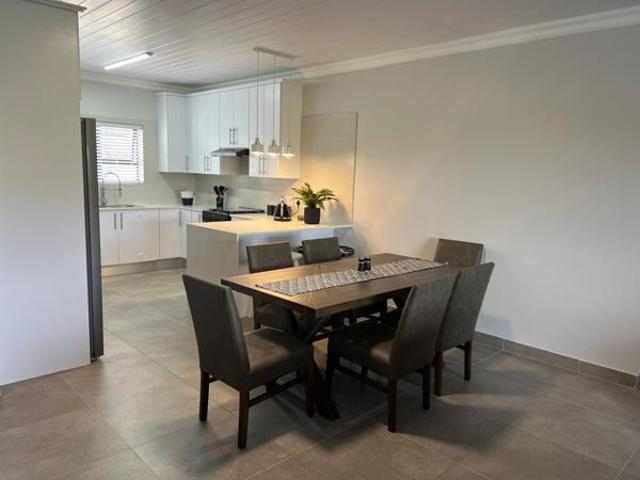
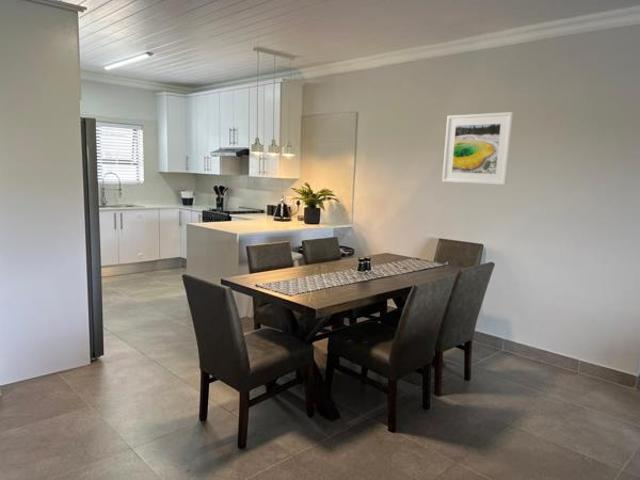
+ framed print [441,111,514,186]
